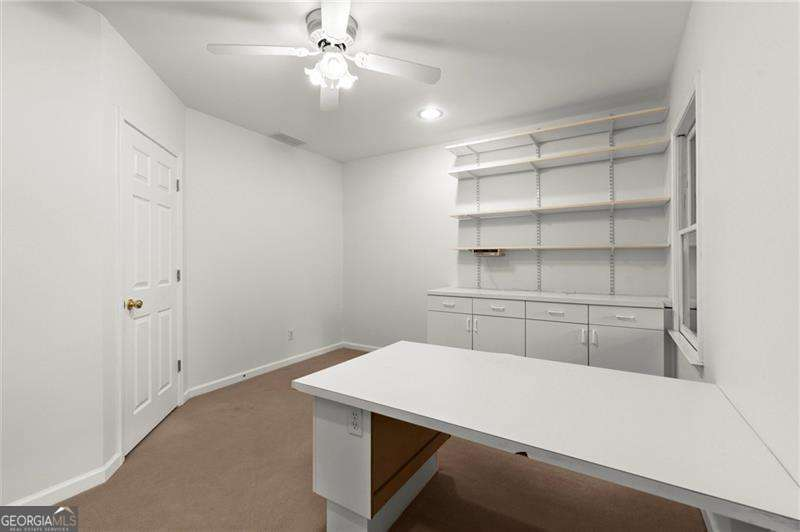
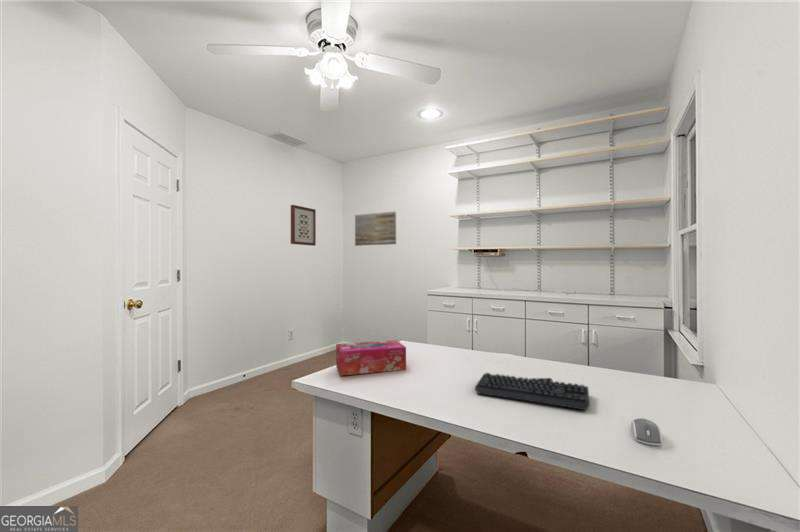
+ keyboard [474,372,590,411]
+ computer mouse [630,417,664,446]
+ tissue box [335,339,407,377]
+ wall art [290,204,317,247]
+ wall art [354,211,397,247]
